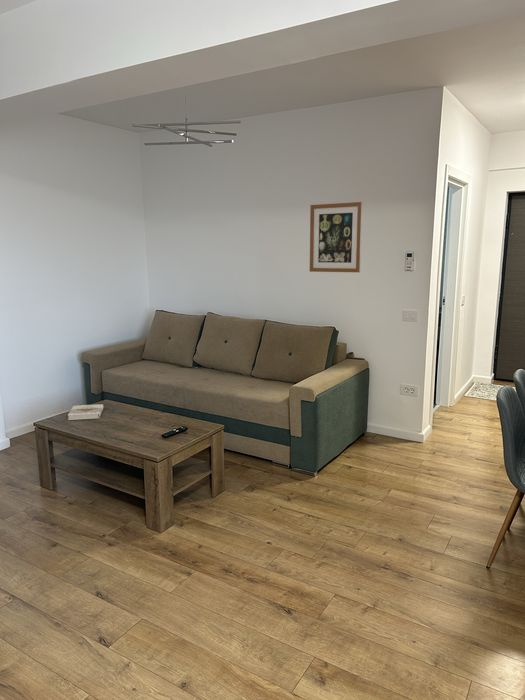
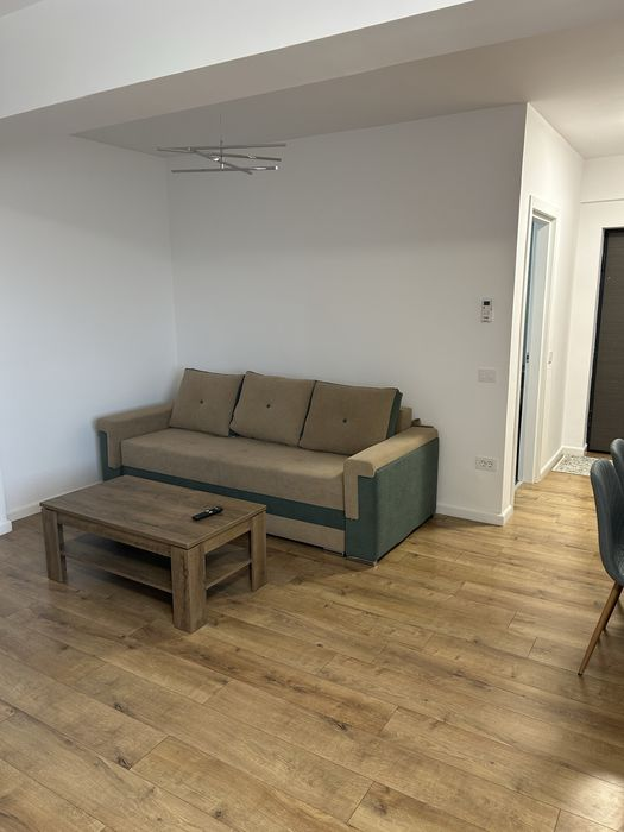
- book [67,403,104,421]
- wall art [309,201,363,273]
